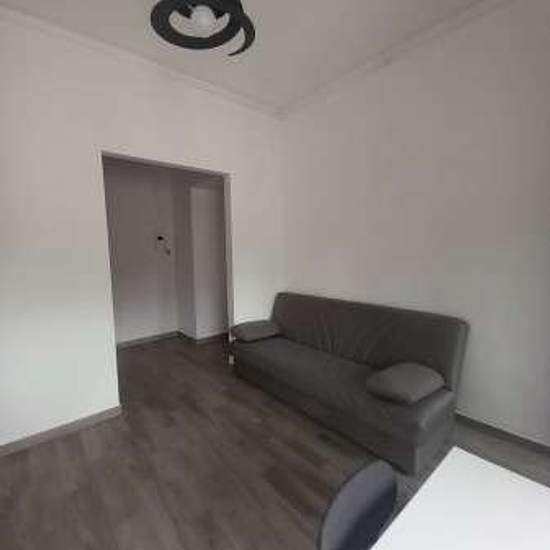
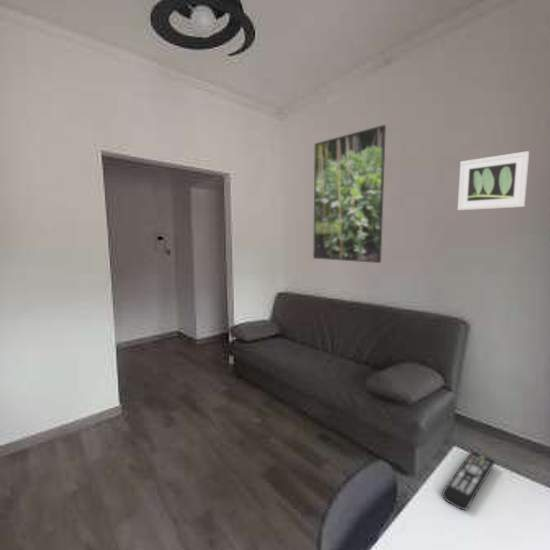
+ remote control [441,451,496,511]
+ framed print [457,150,530,211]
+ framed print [312,124,387,264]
